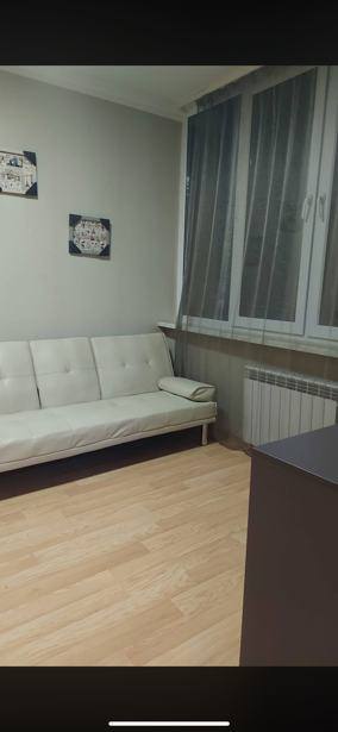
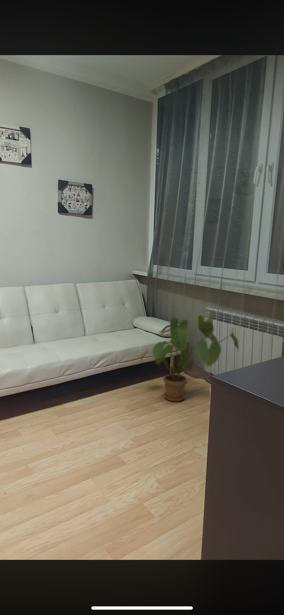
+ house plant [139,314,240,402]
